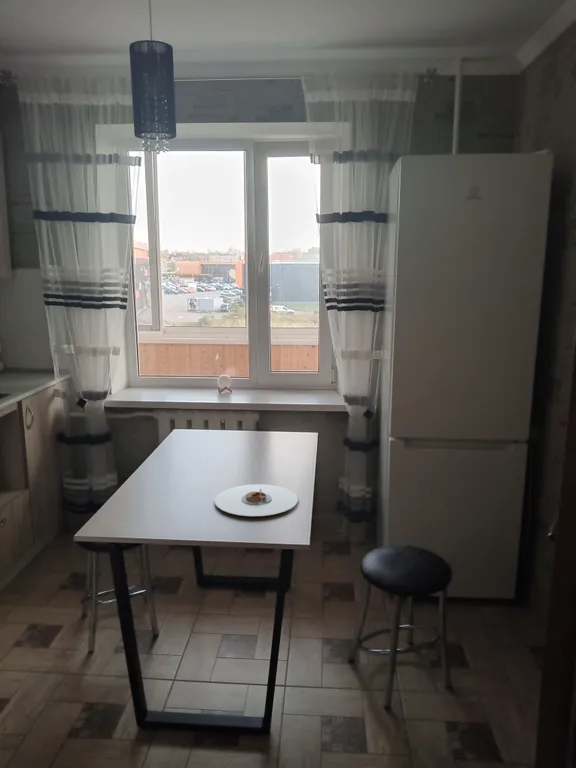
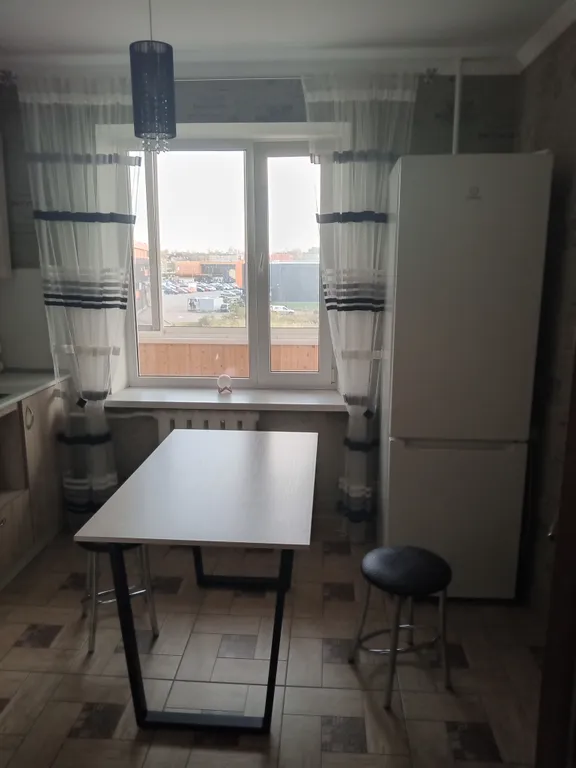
- plate [214,483,299,517]
